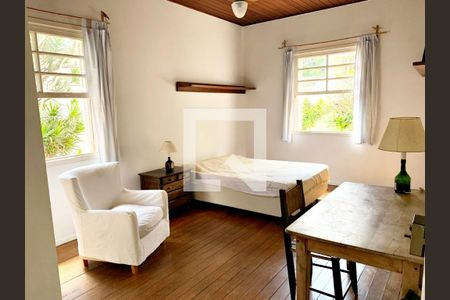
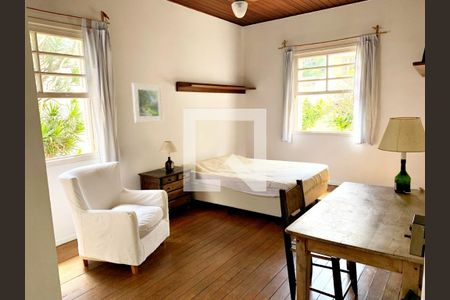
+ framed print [131,82,164,123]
